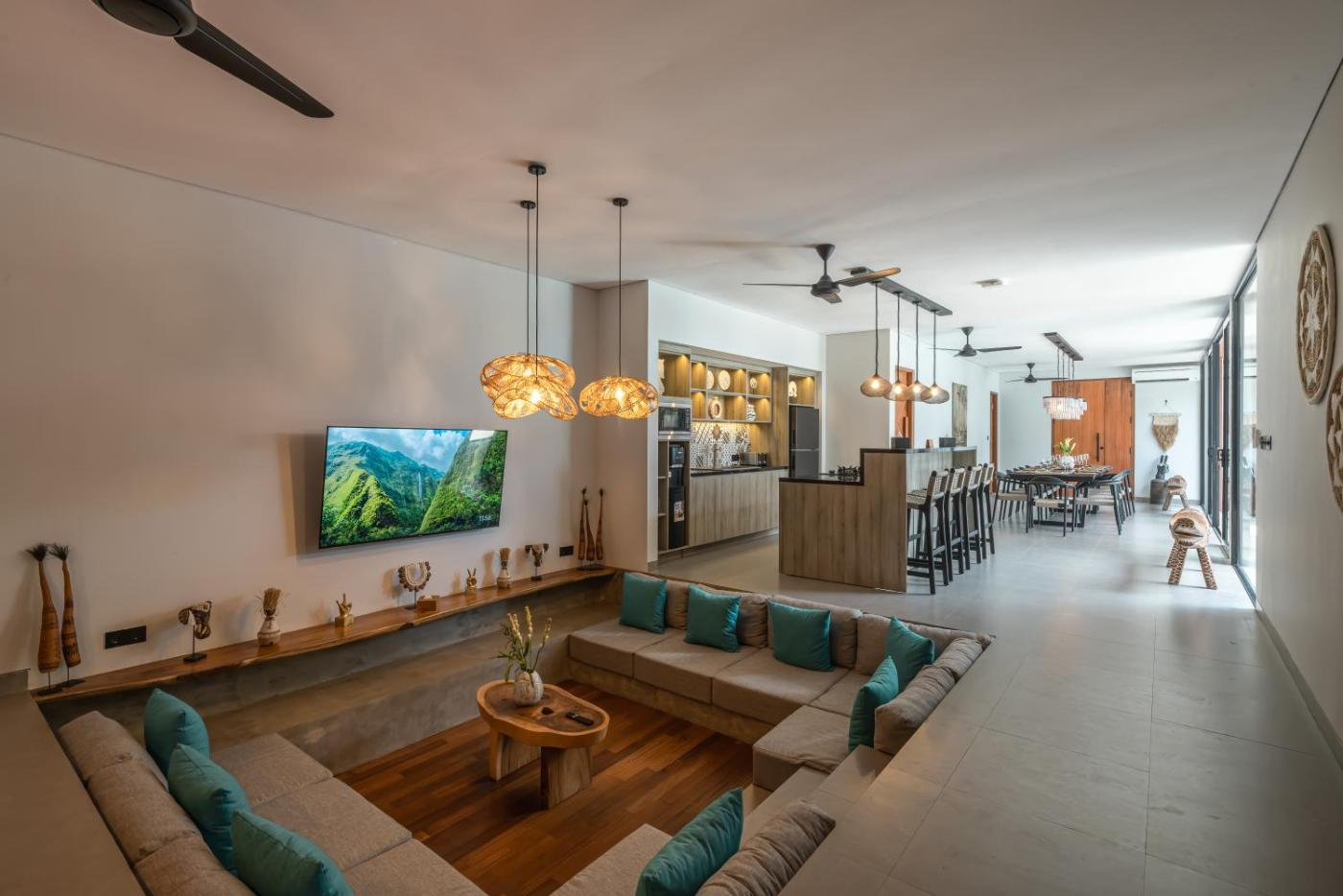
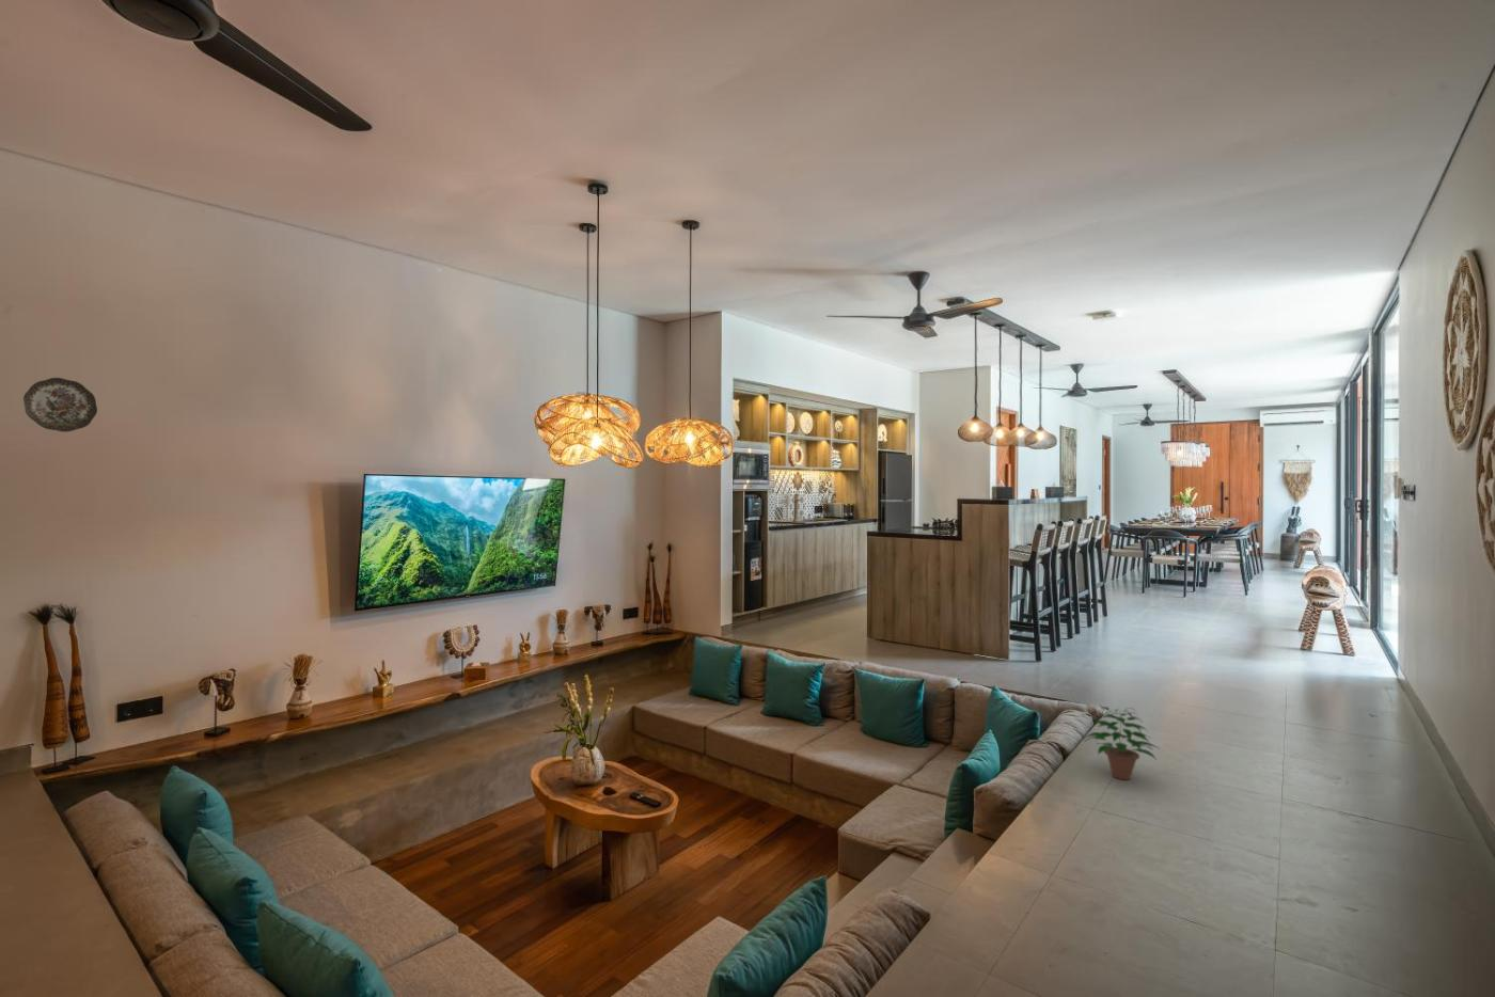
+ potted plant [1082,707,1160,780]
+ decorative plate [22,377,98,433]
